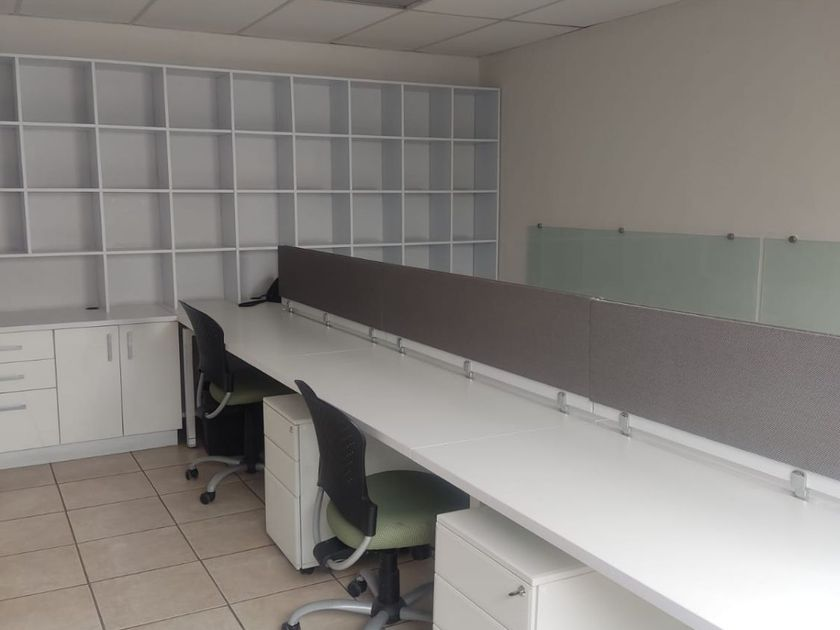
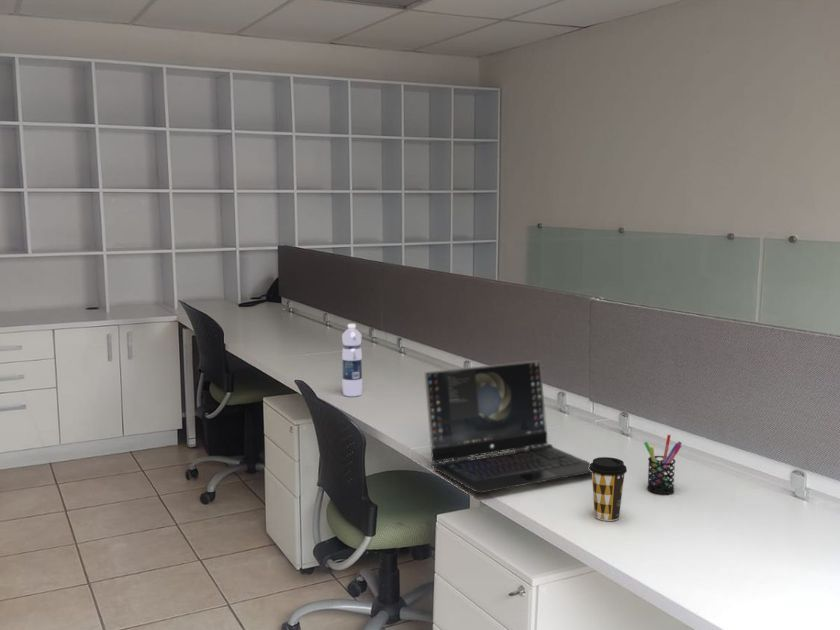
+ pen holder [643,434,683,495]
+ coffee cup [589,456,628,522]
+ water bottle [341,323,363,397]
+ laptop [423,359,592,494]
